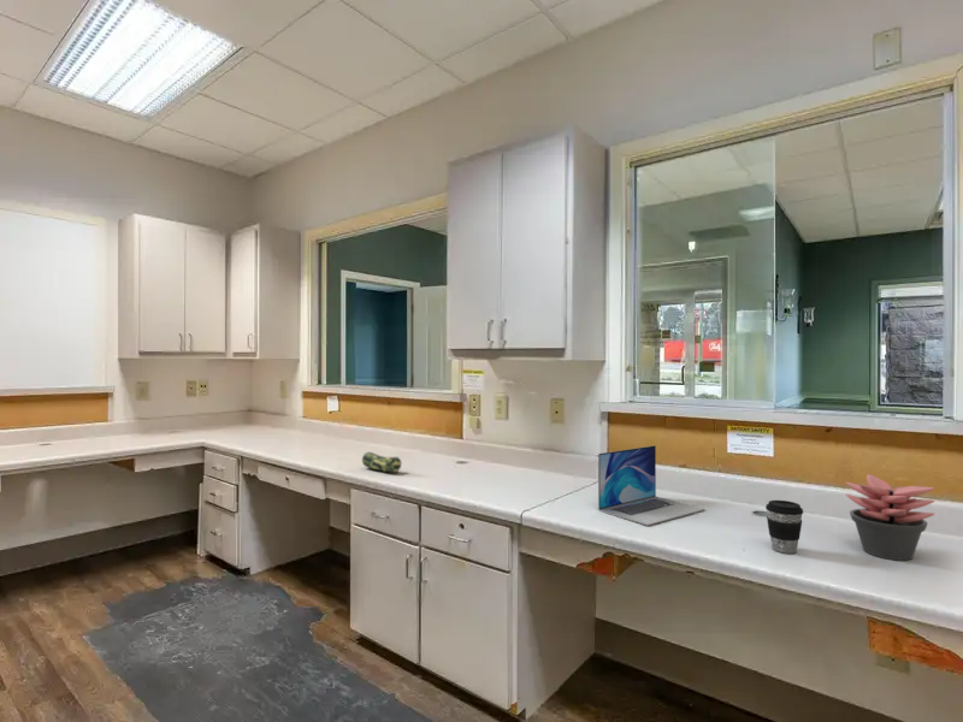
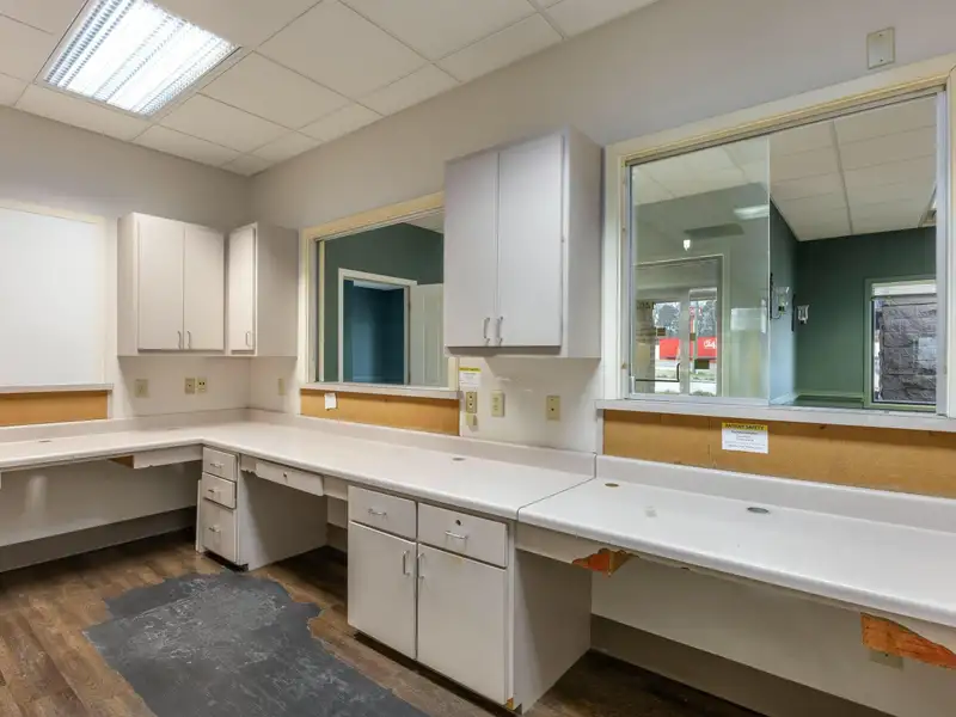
- pencil case [361,451,402,474]
- succulent plant [845,473,937,562]
- laptop [597,444,707,527]
- coffee cup [764,499,804,555]
